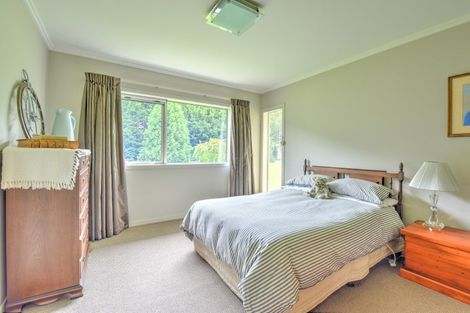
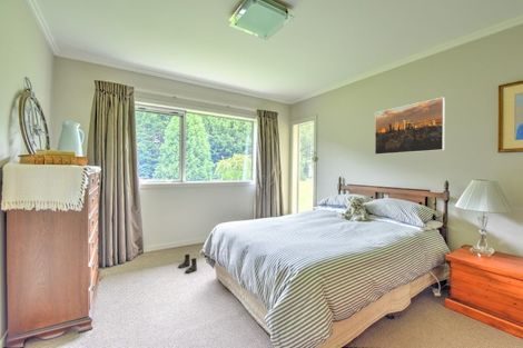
+ boots [177,253,198,274]
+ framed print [374,96,446,156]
